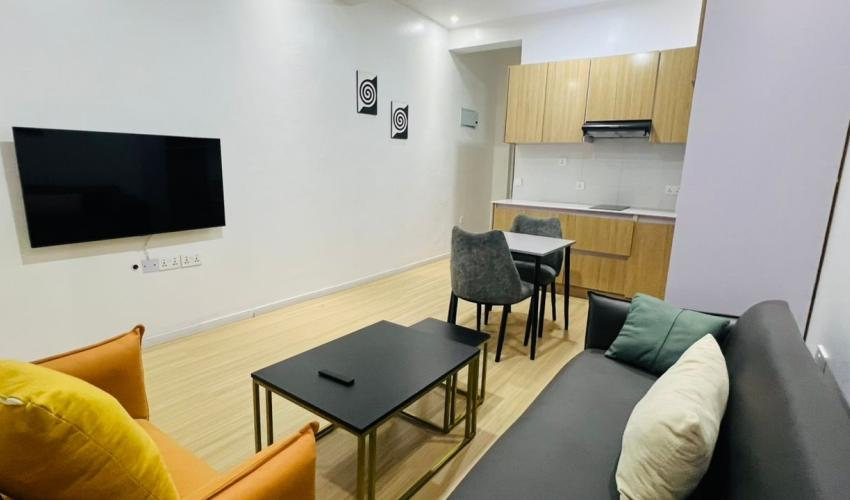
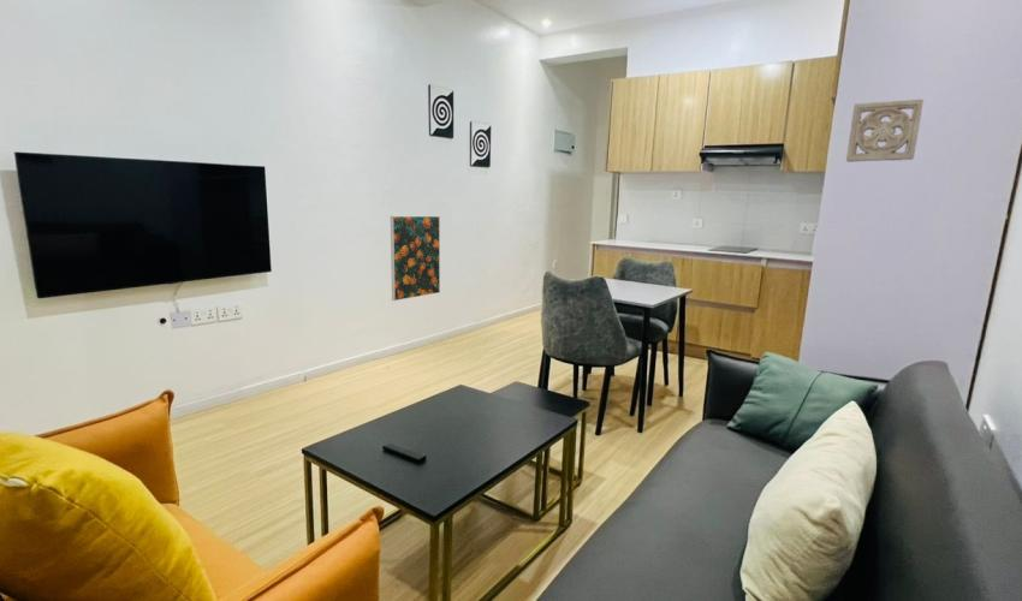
+ wall ornament [845,99,925,163]
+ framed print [390,215,441,302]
